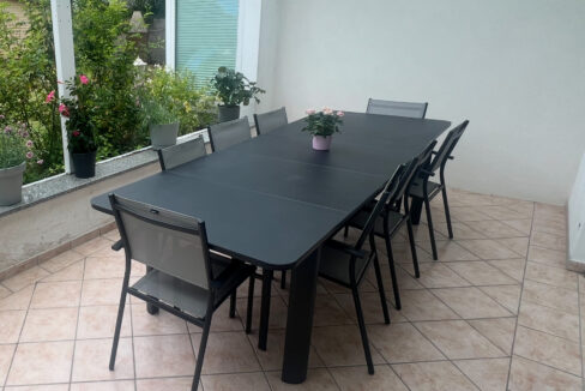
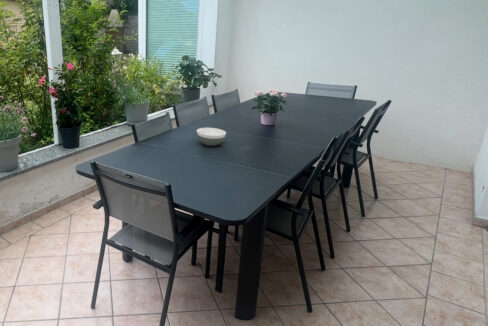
+ bowl [196,127,227,147]
